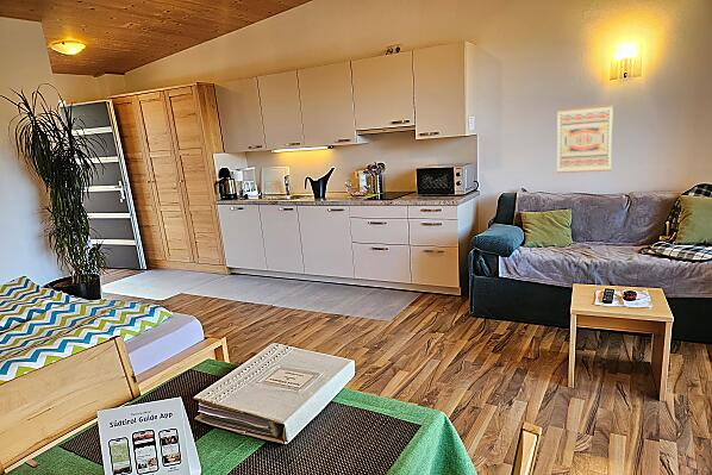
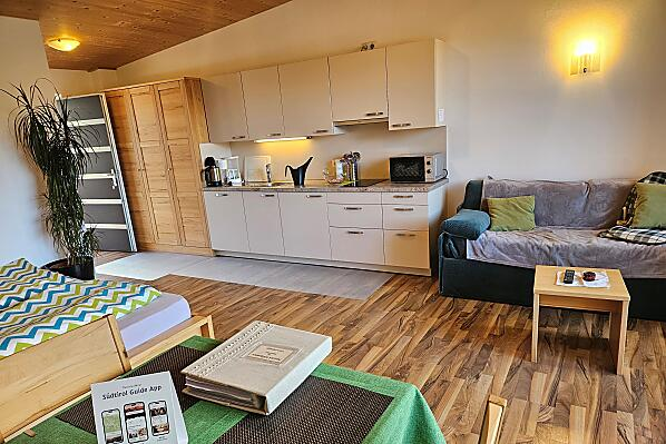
- wall art [556,102,614,174]
